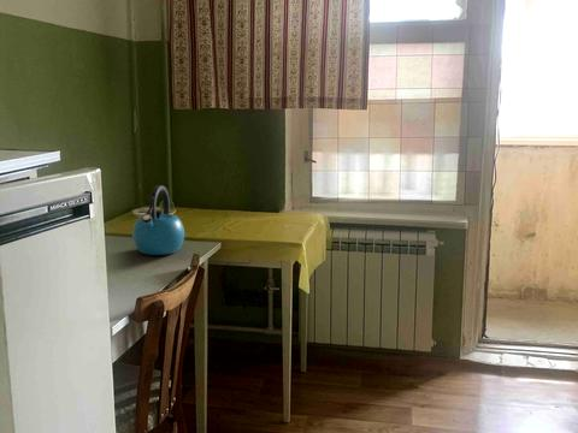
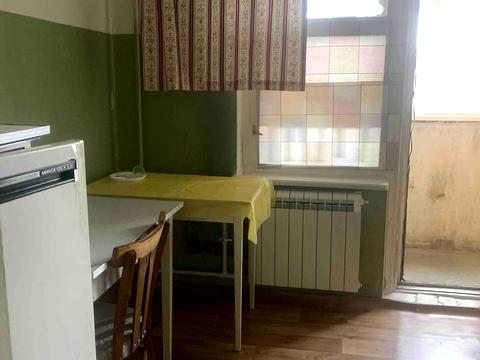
- kettle [131,184,185,256]
